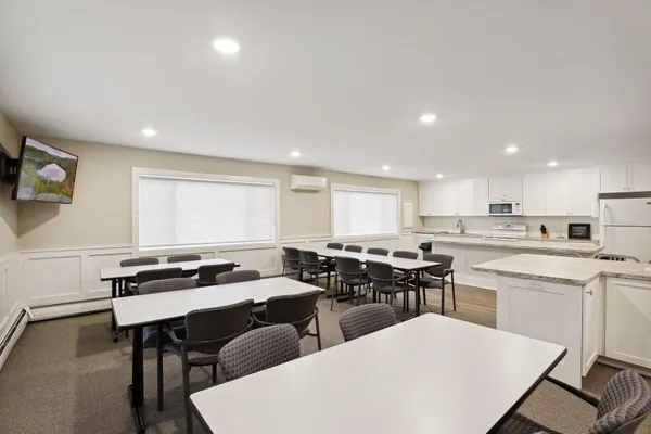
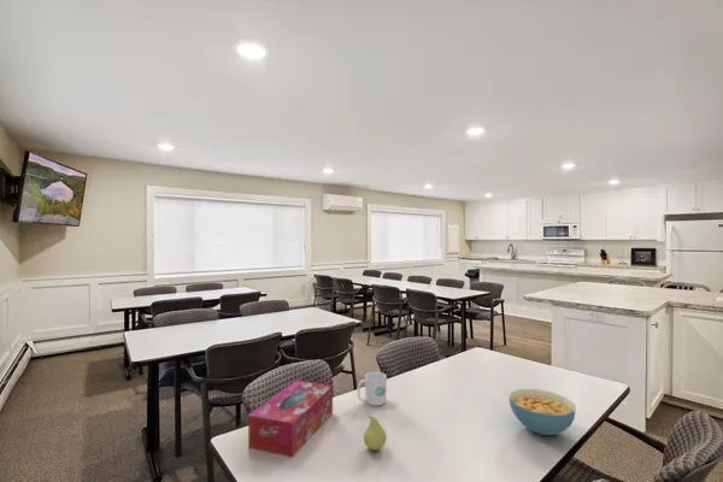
+ cereal bowl [509,388,576,436]
+ tissue box [247,380,334,459]
+ fruit [363,415,388,452]
+ mug [357,371,388,407]
